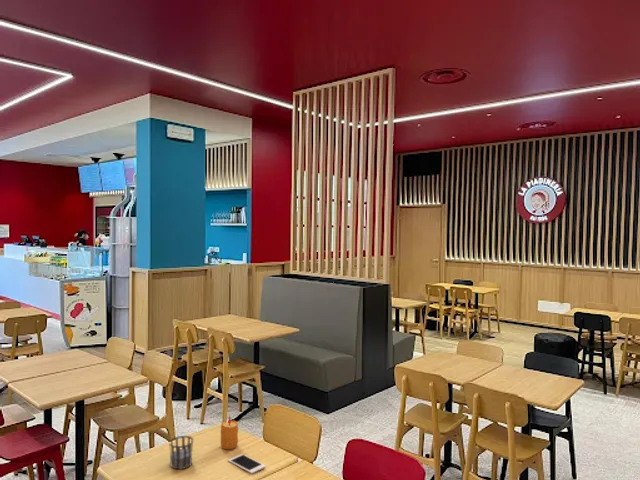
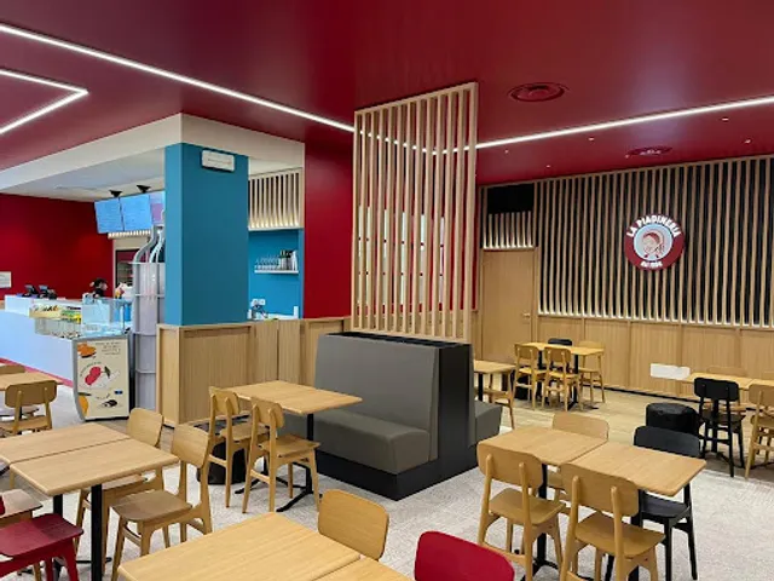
- candle [220,414,239,450]
- cell phone [227,453,266,475]
- cup [169,435,194,470]
